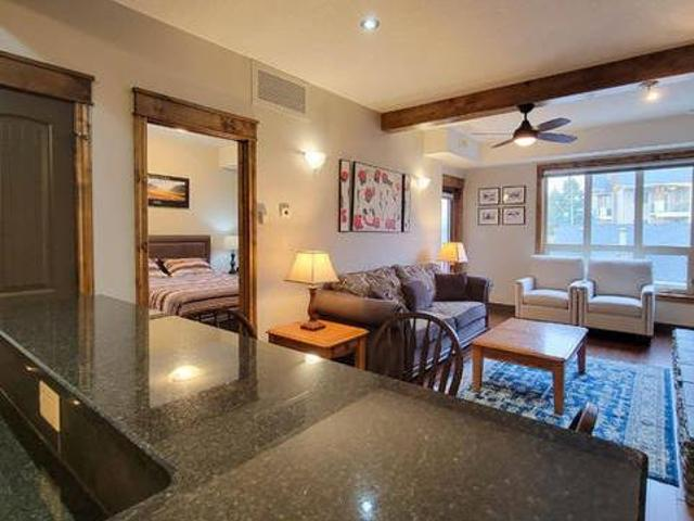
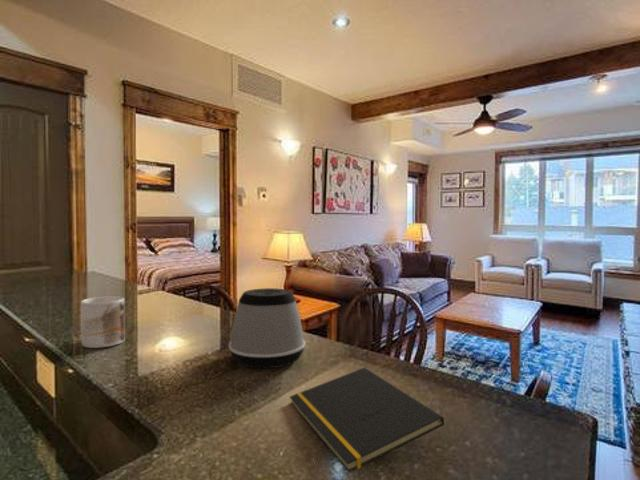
+ speaker [228,287,306,369]
+ mug [80,295,126,349]
+ notepad [289,366,445,473]
